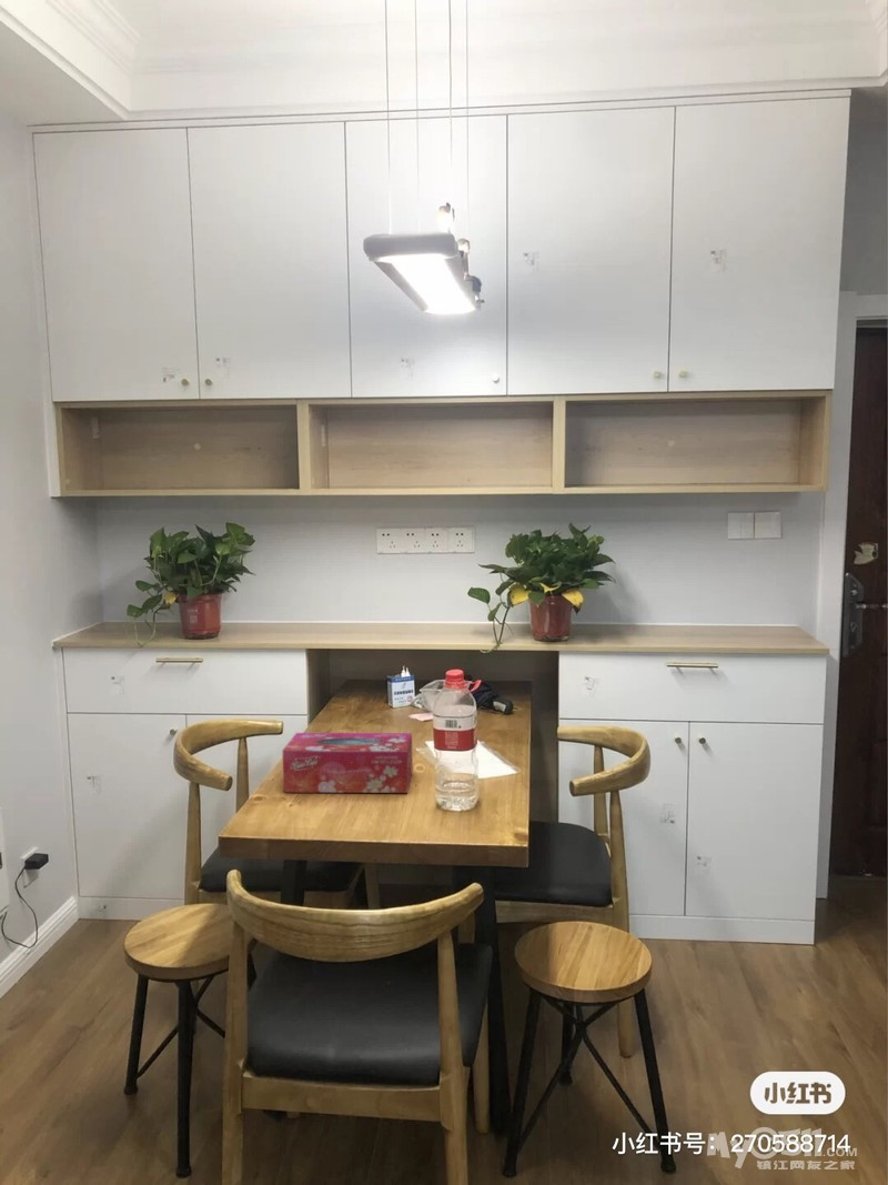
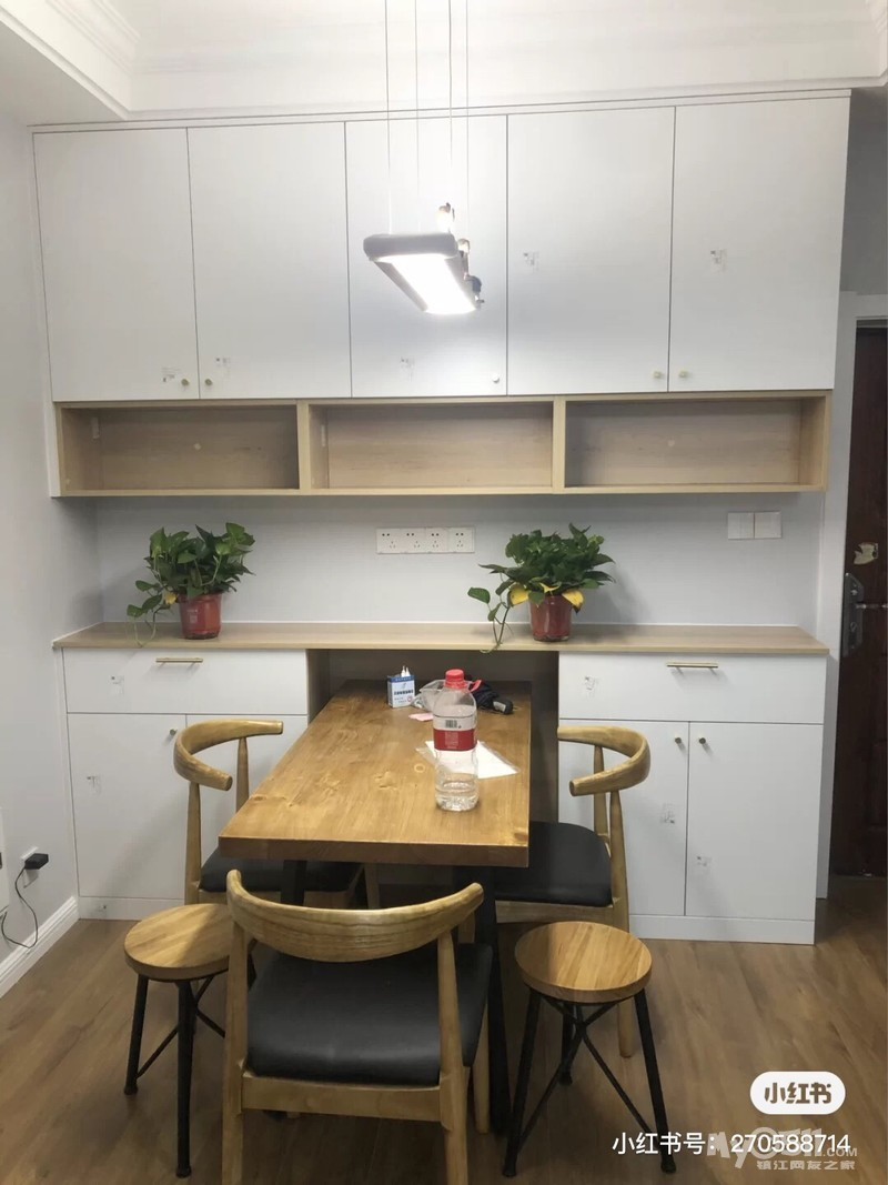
- tissue box [282,732,414,794]
